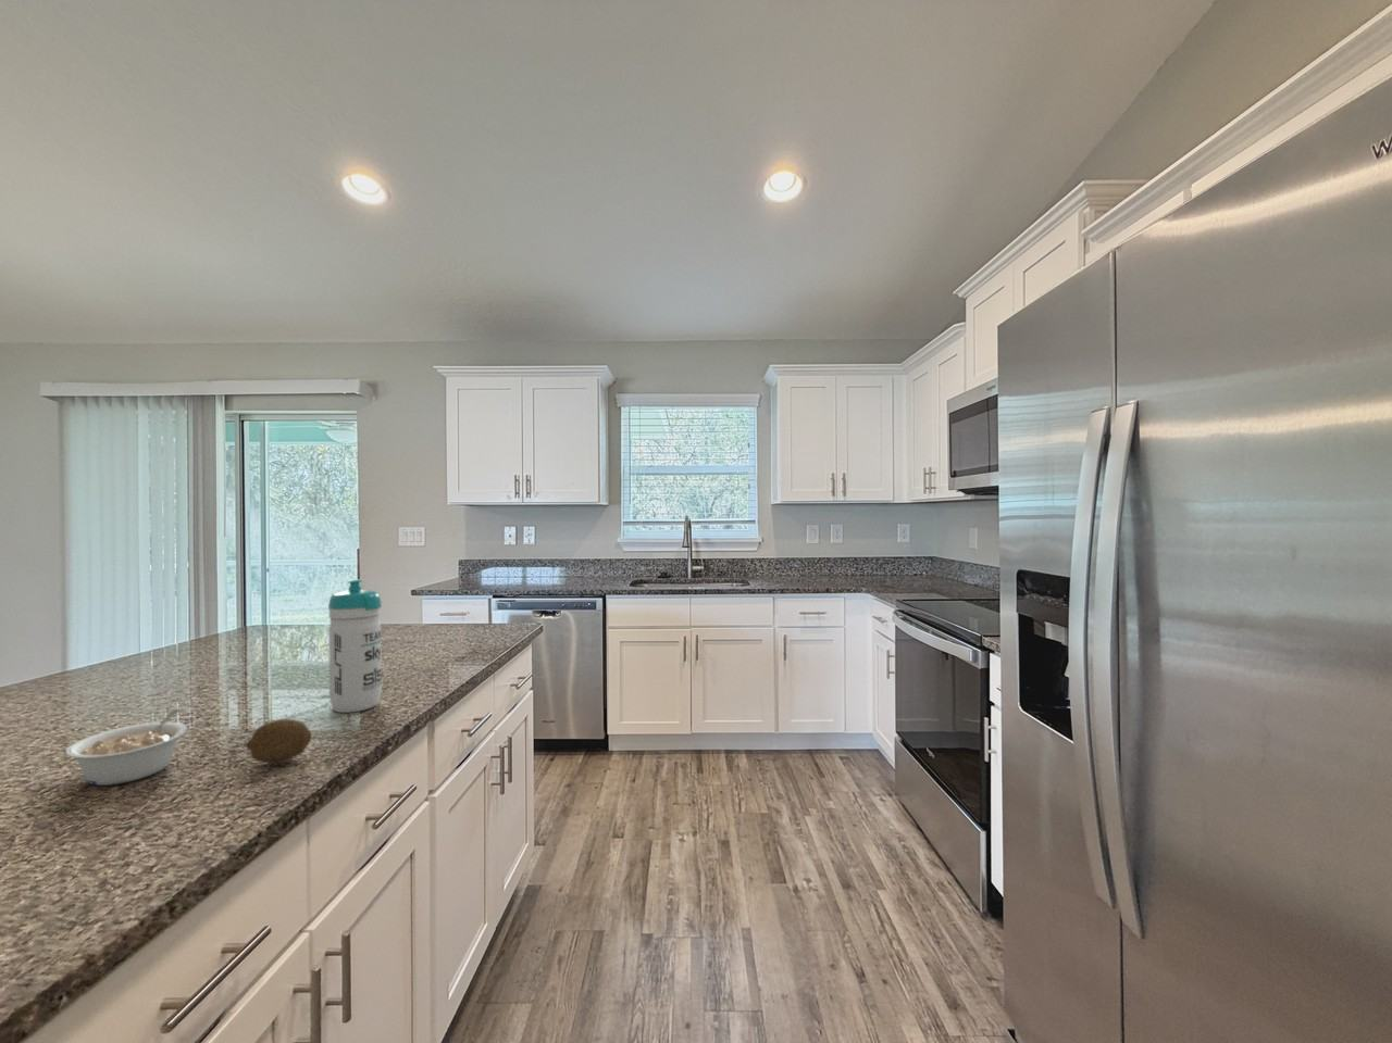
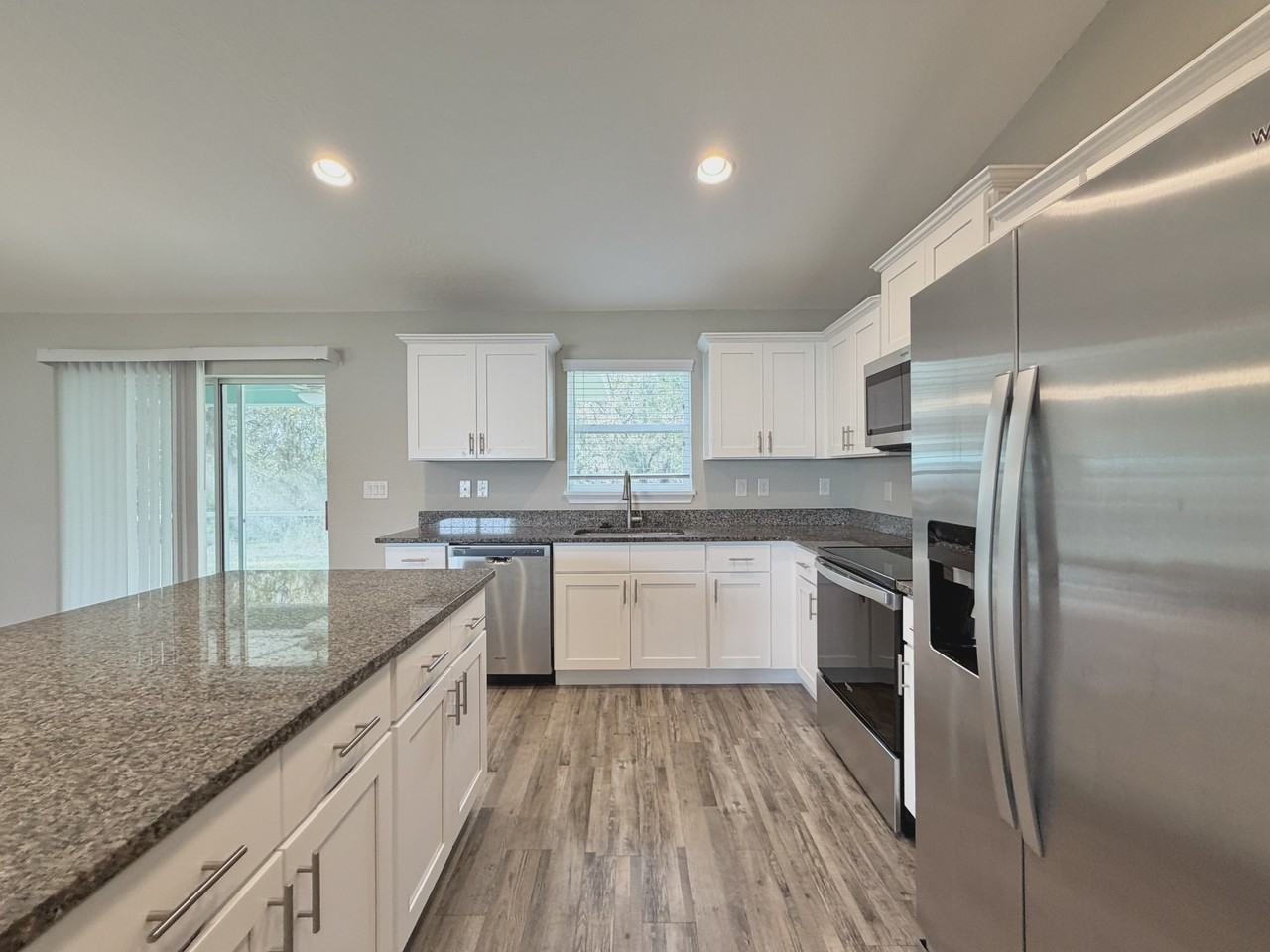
- legume [65,709,189,787]
- water bottle [328,578,383,714]
- fruit [244,718,313,764]
